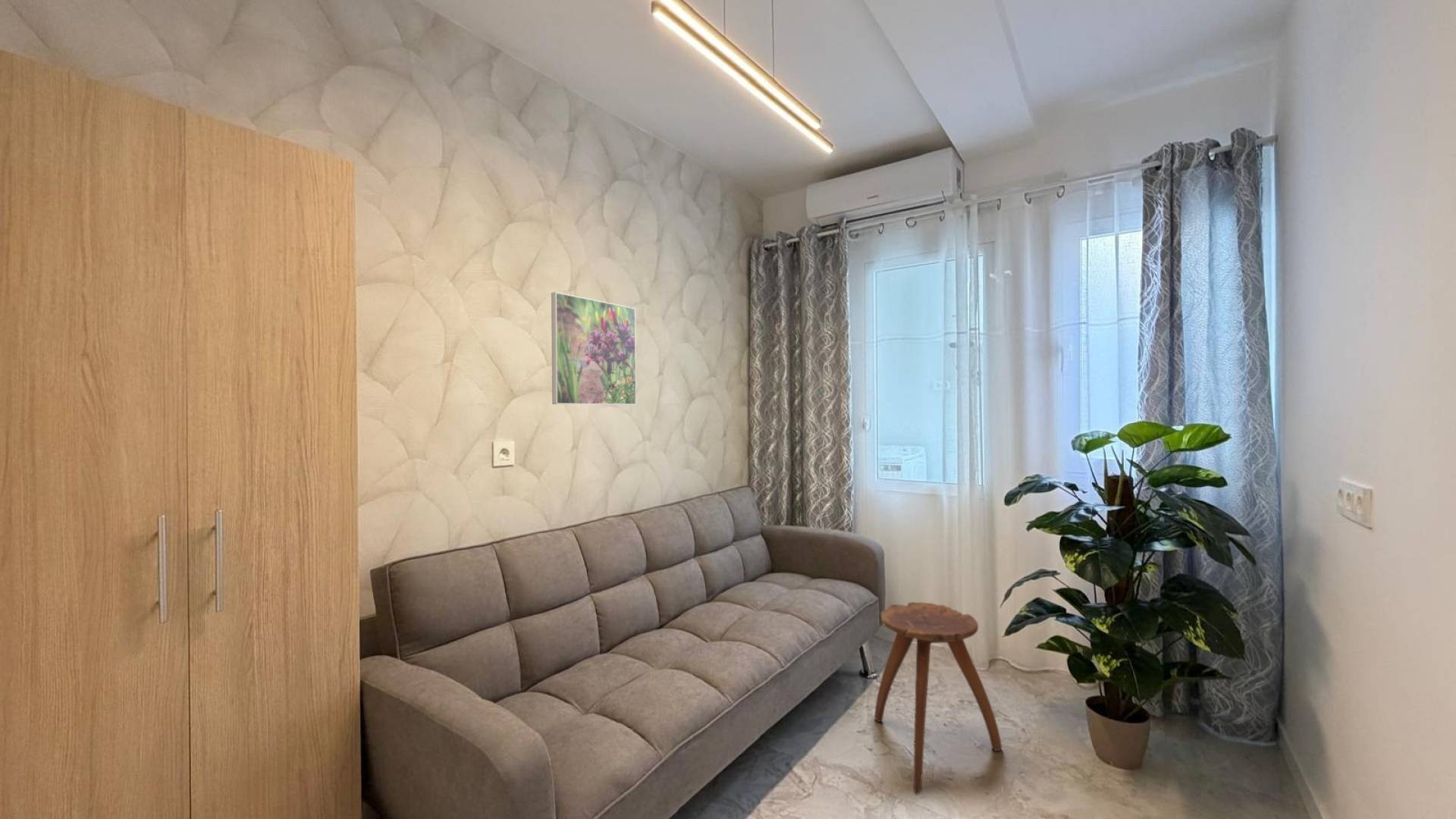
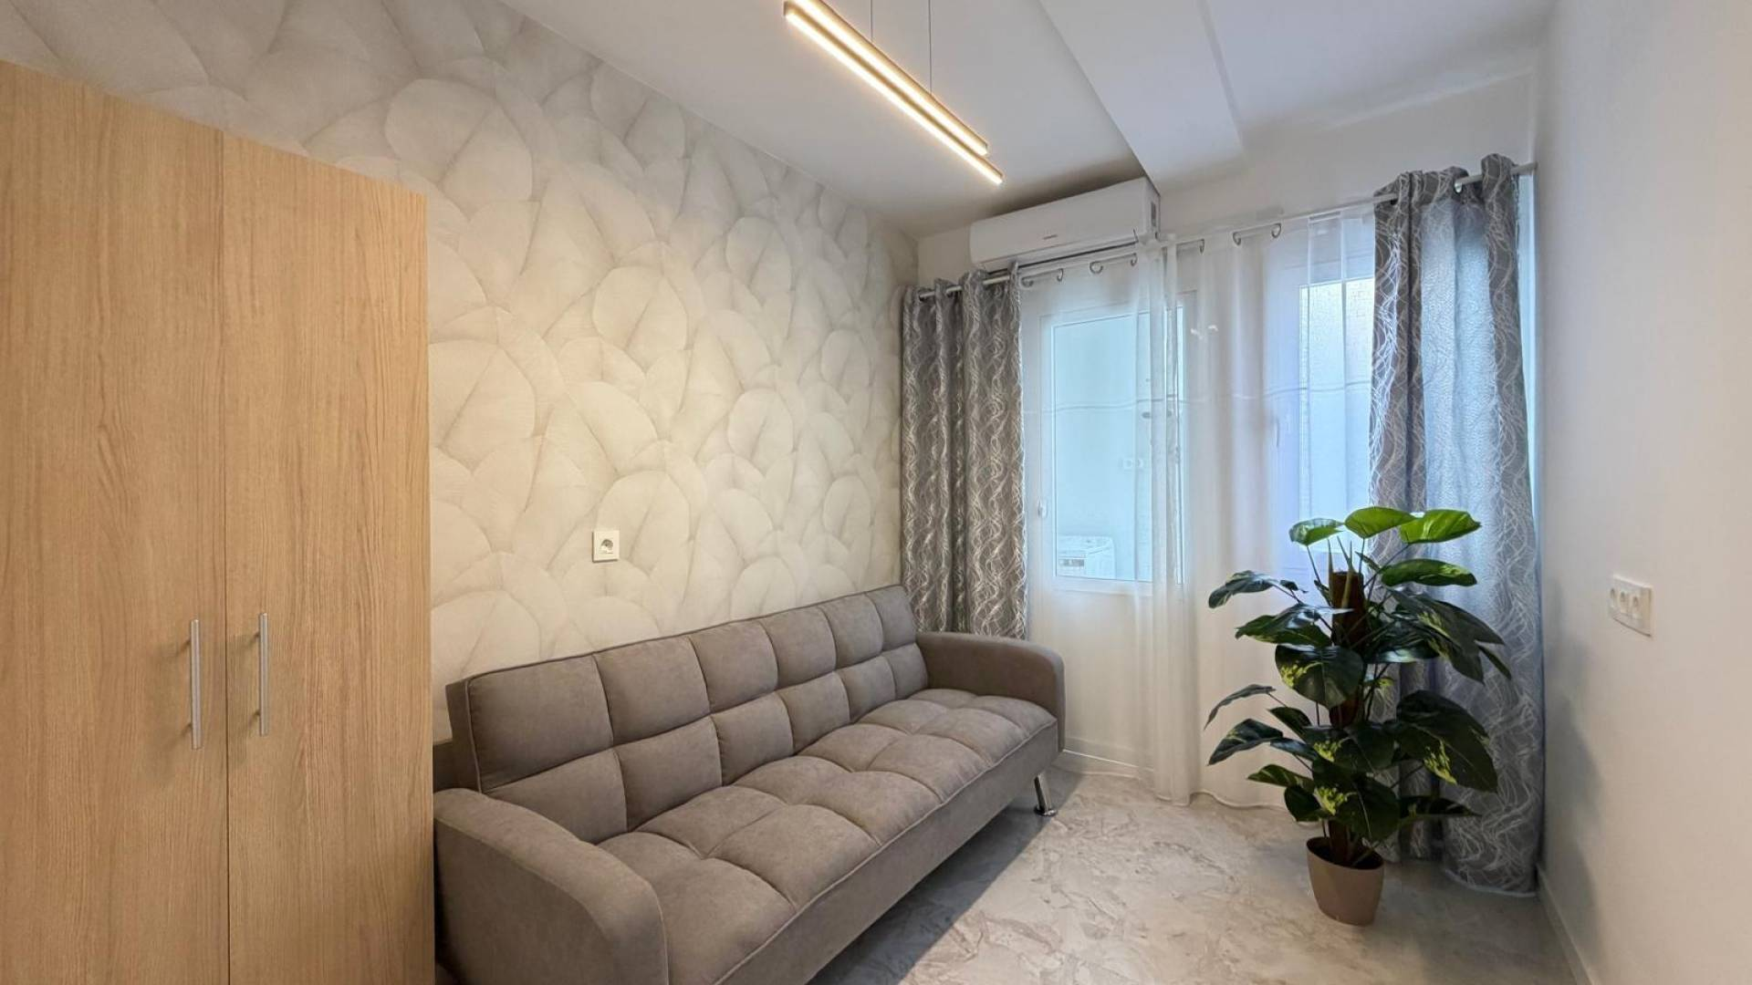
- stool [874,601,1003,795]
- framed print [551,291,637,406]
